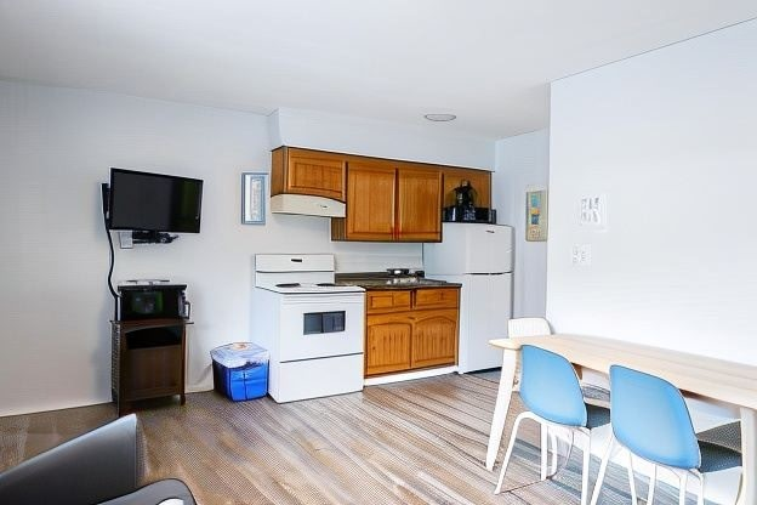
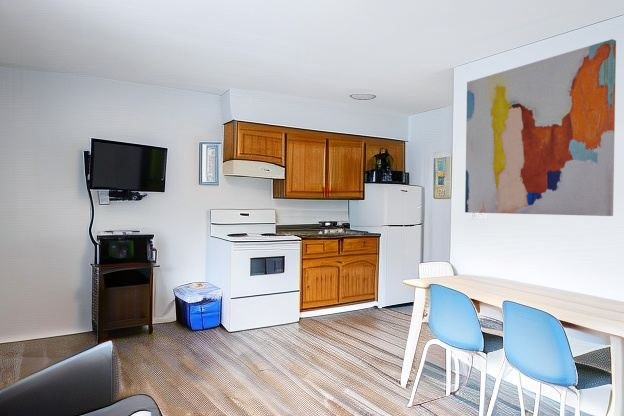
+ wall art [464,38,617,217]
